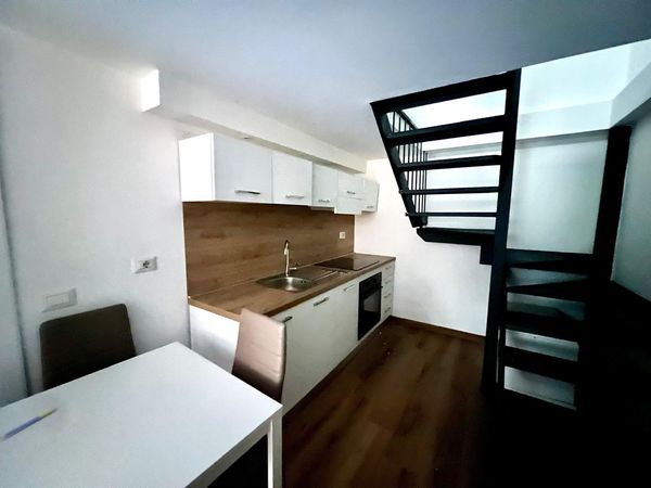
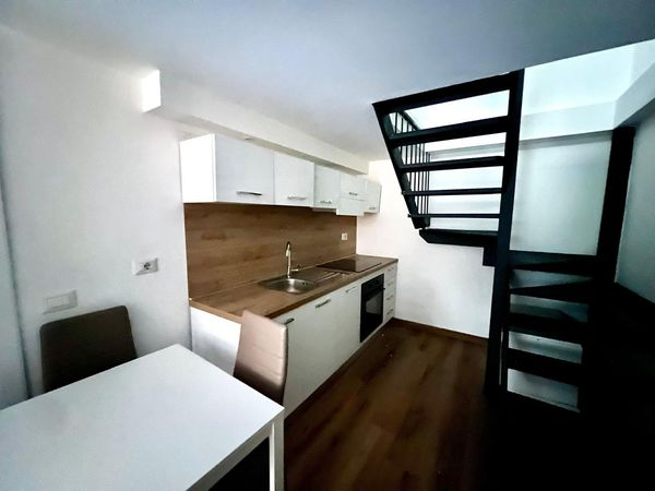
- pen [0,406,60,440]
